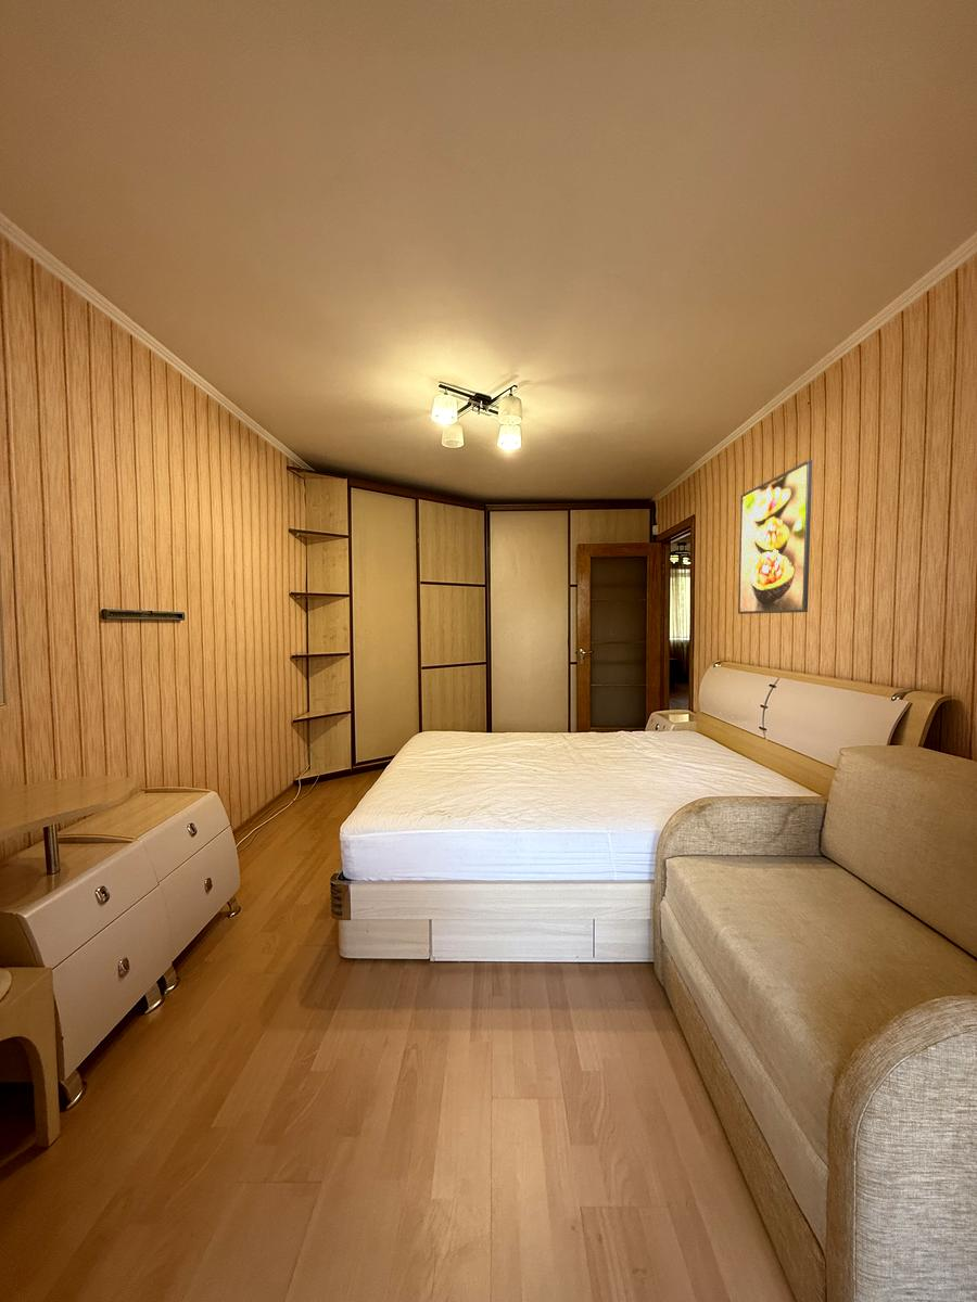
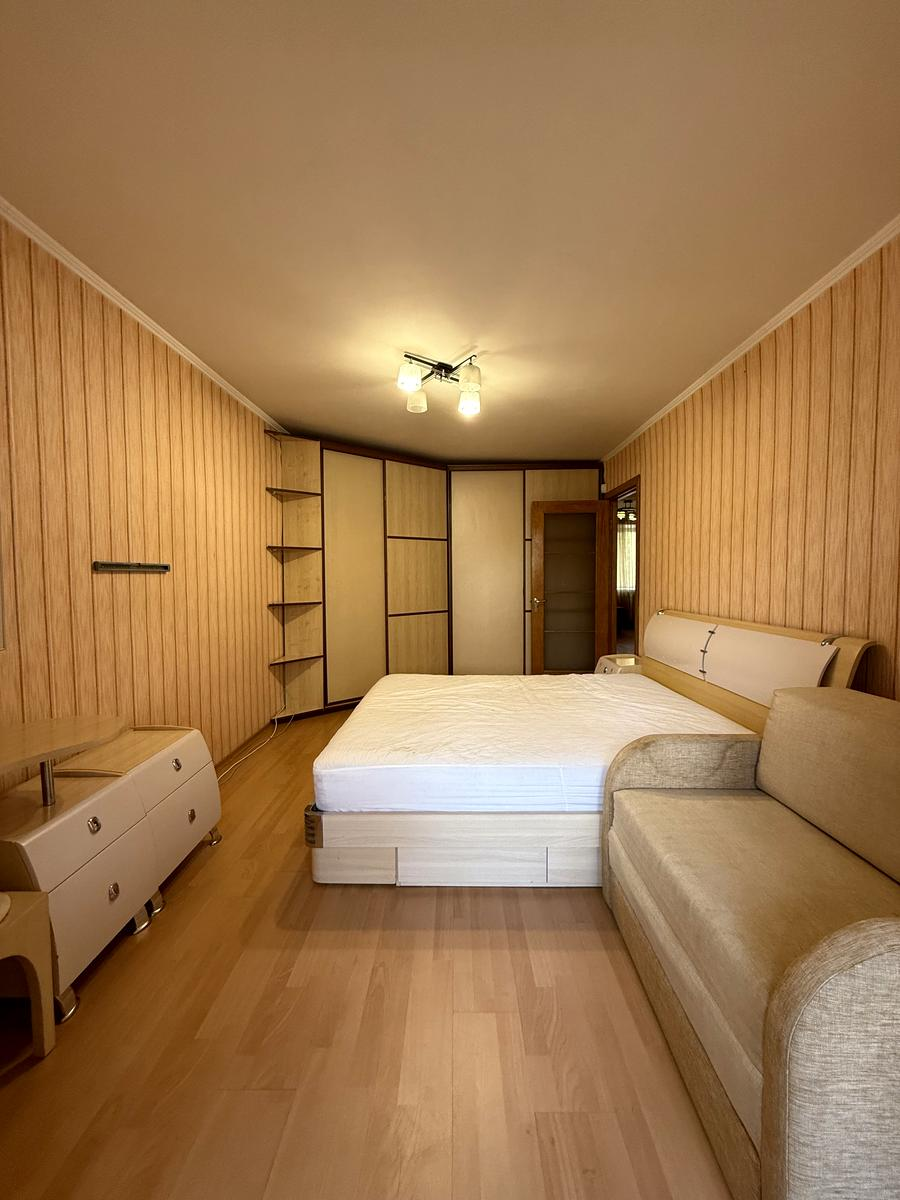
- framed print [737,459,813,615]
